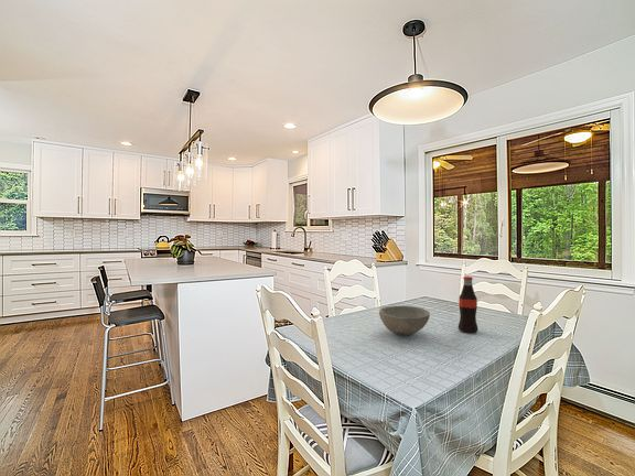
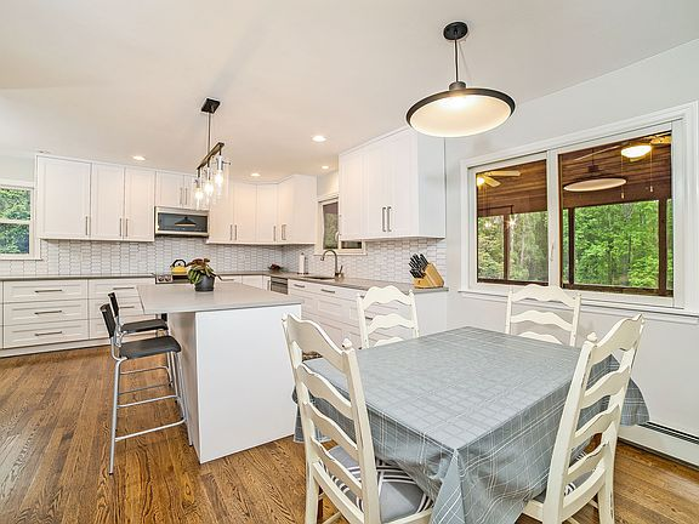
- bottle [458,275,480,334]
- bowl [378,305,431,336]
